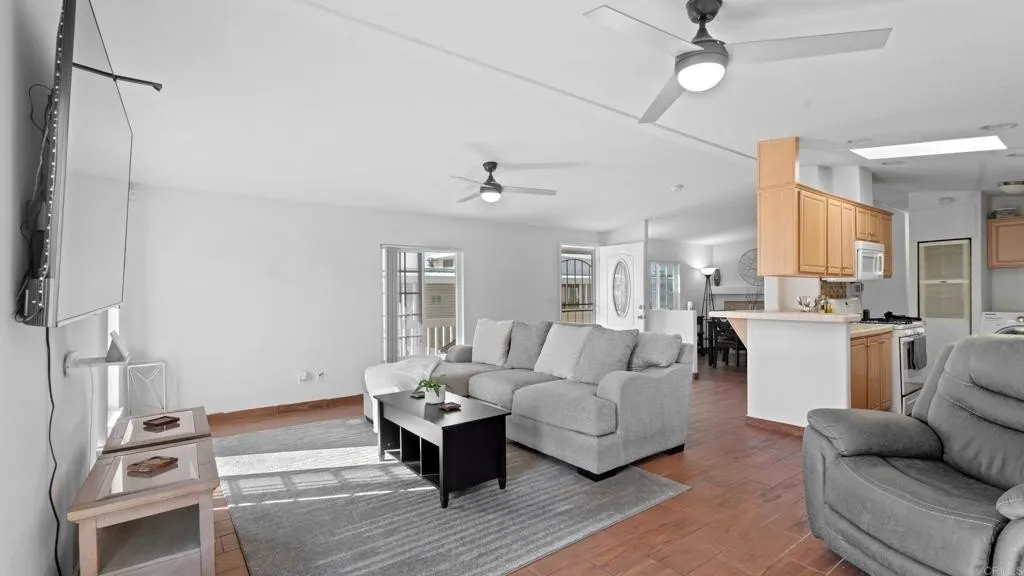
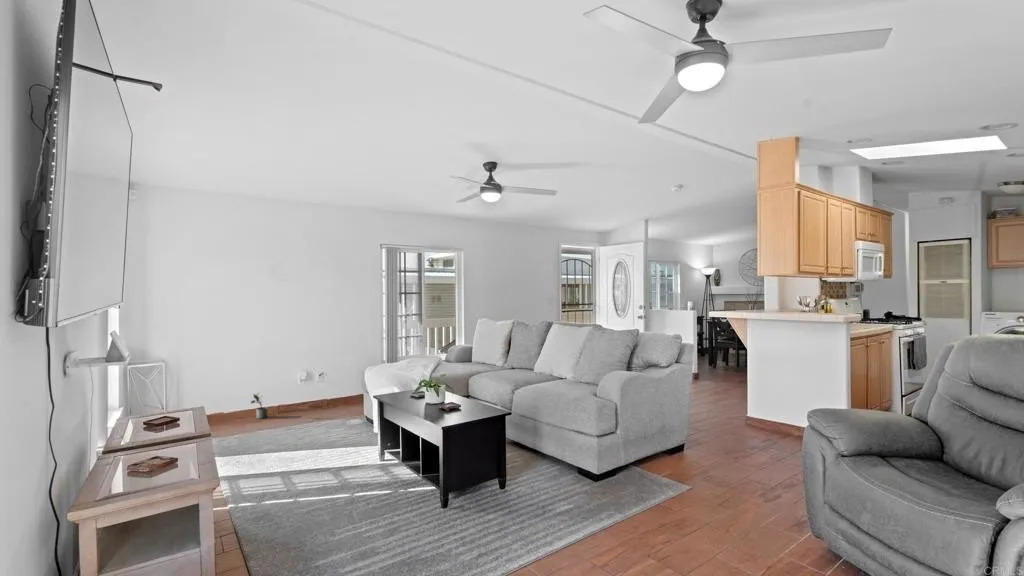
+ potted plant [250,392,269,420]
